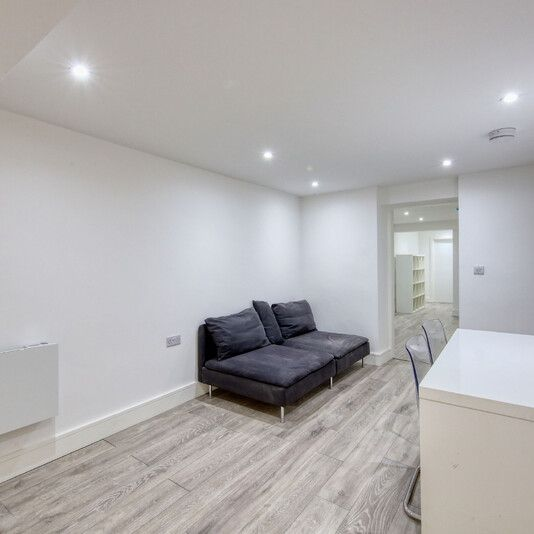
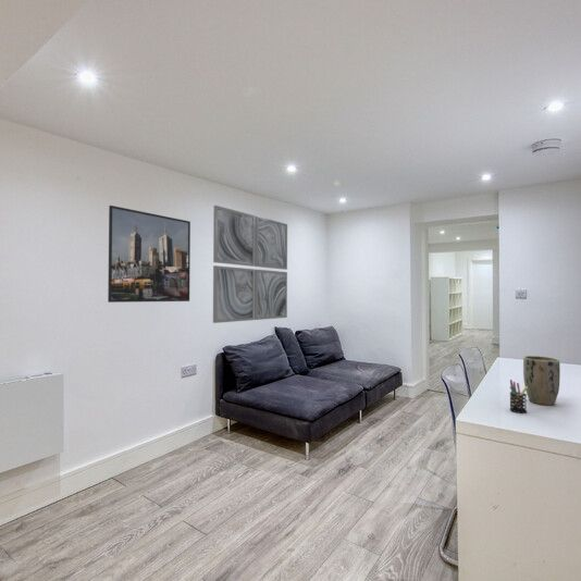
+ wall art [212,205,288,324]
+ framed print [107,205,191,304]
+ pen holder [509,379,528,415]
+ plant pot [522,355,561,406]
